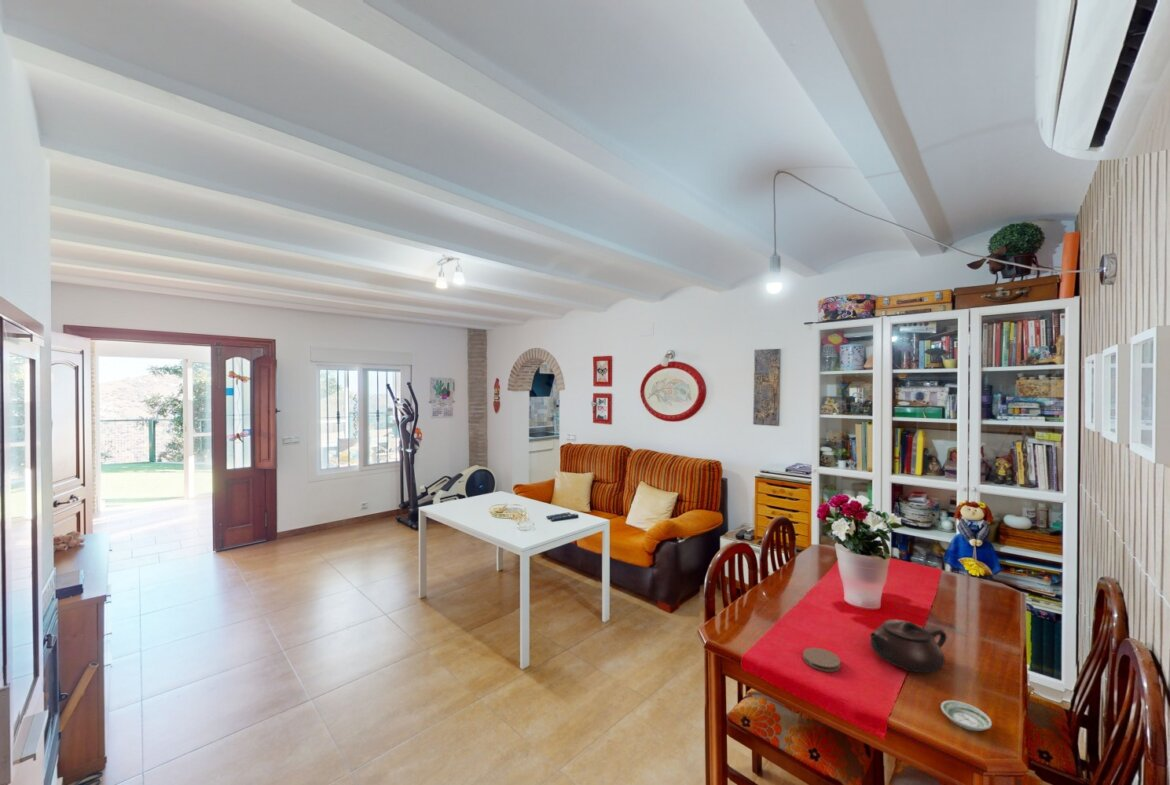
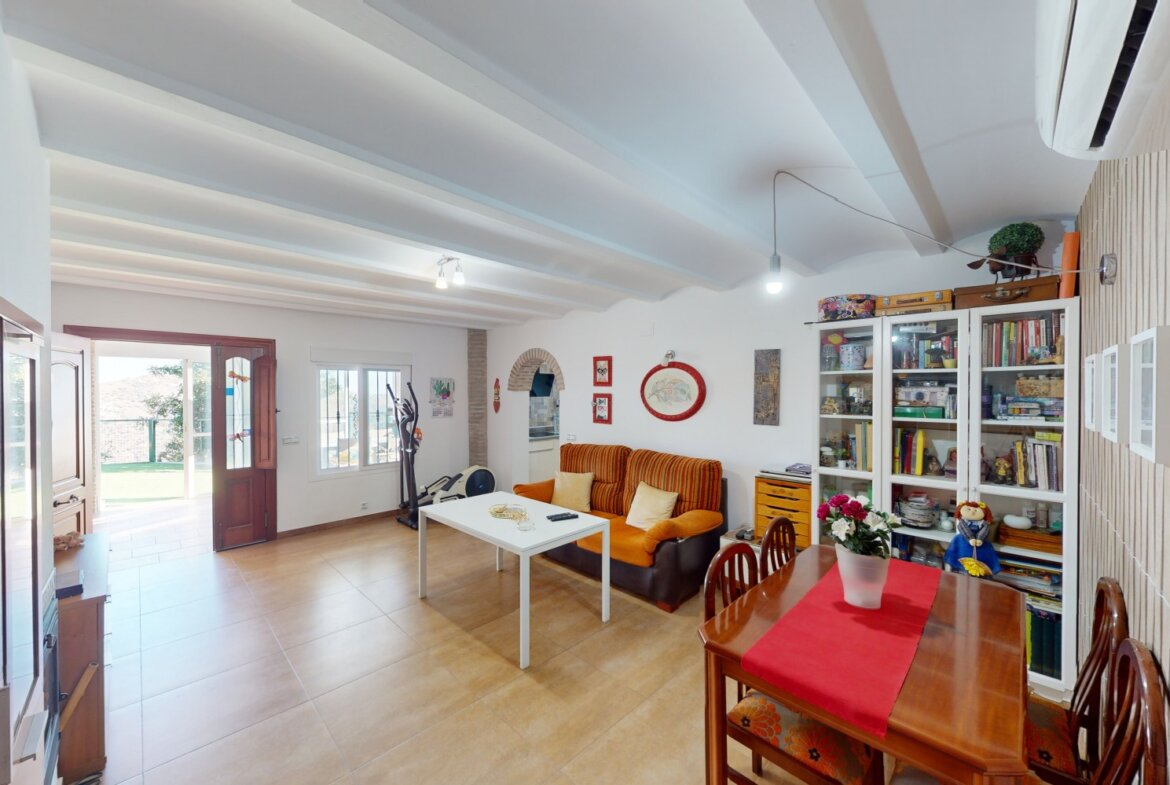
- saucer [940,699,993,732]
- teapot [869,619,948,673]
- coaster [802,647,841,673]
